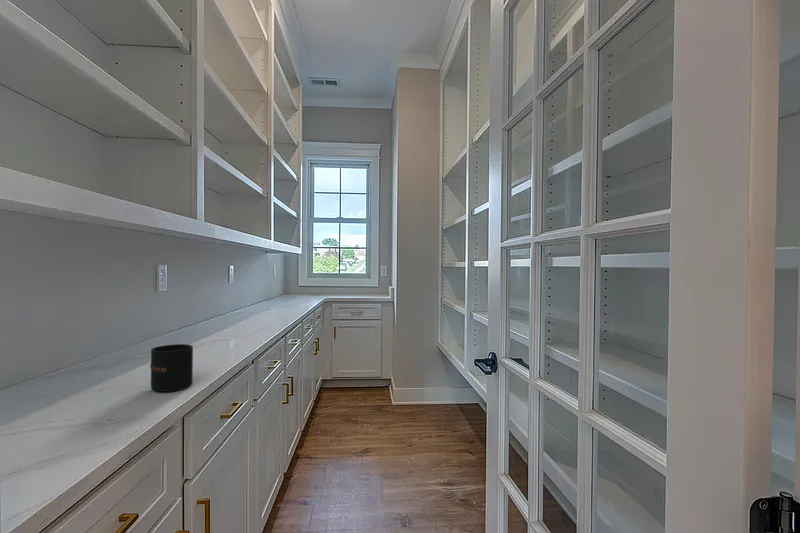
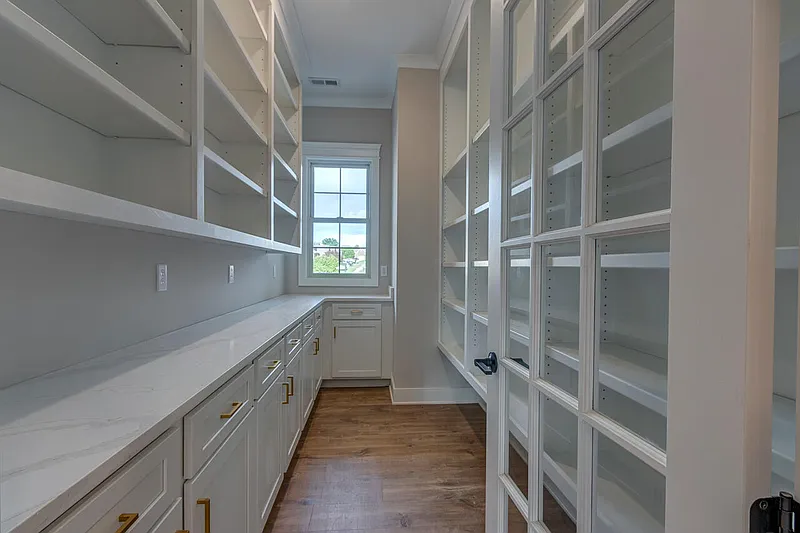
- mug [149,343,194,393]
